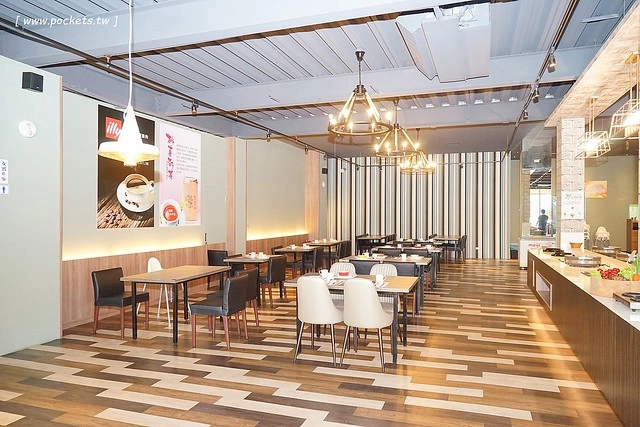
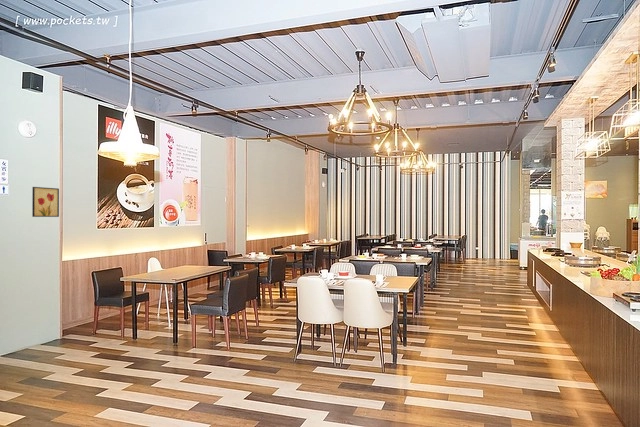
+ wall art [31,186,60,218]
